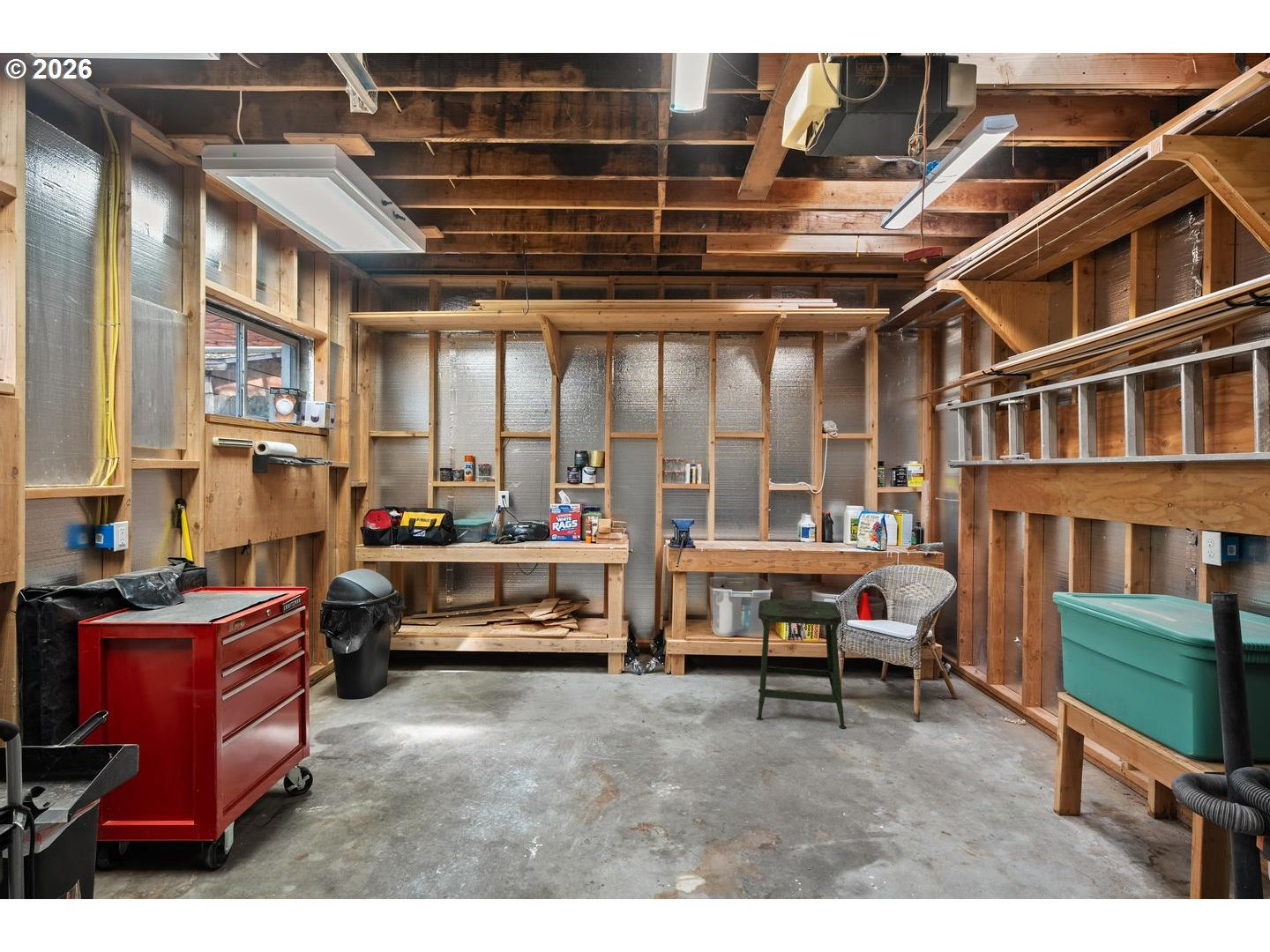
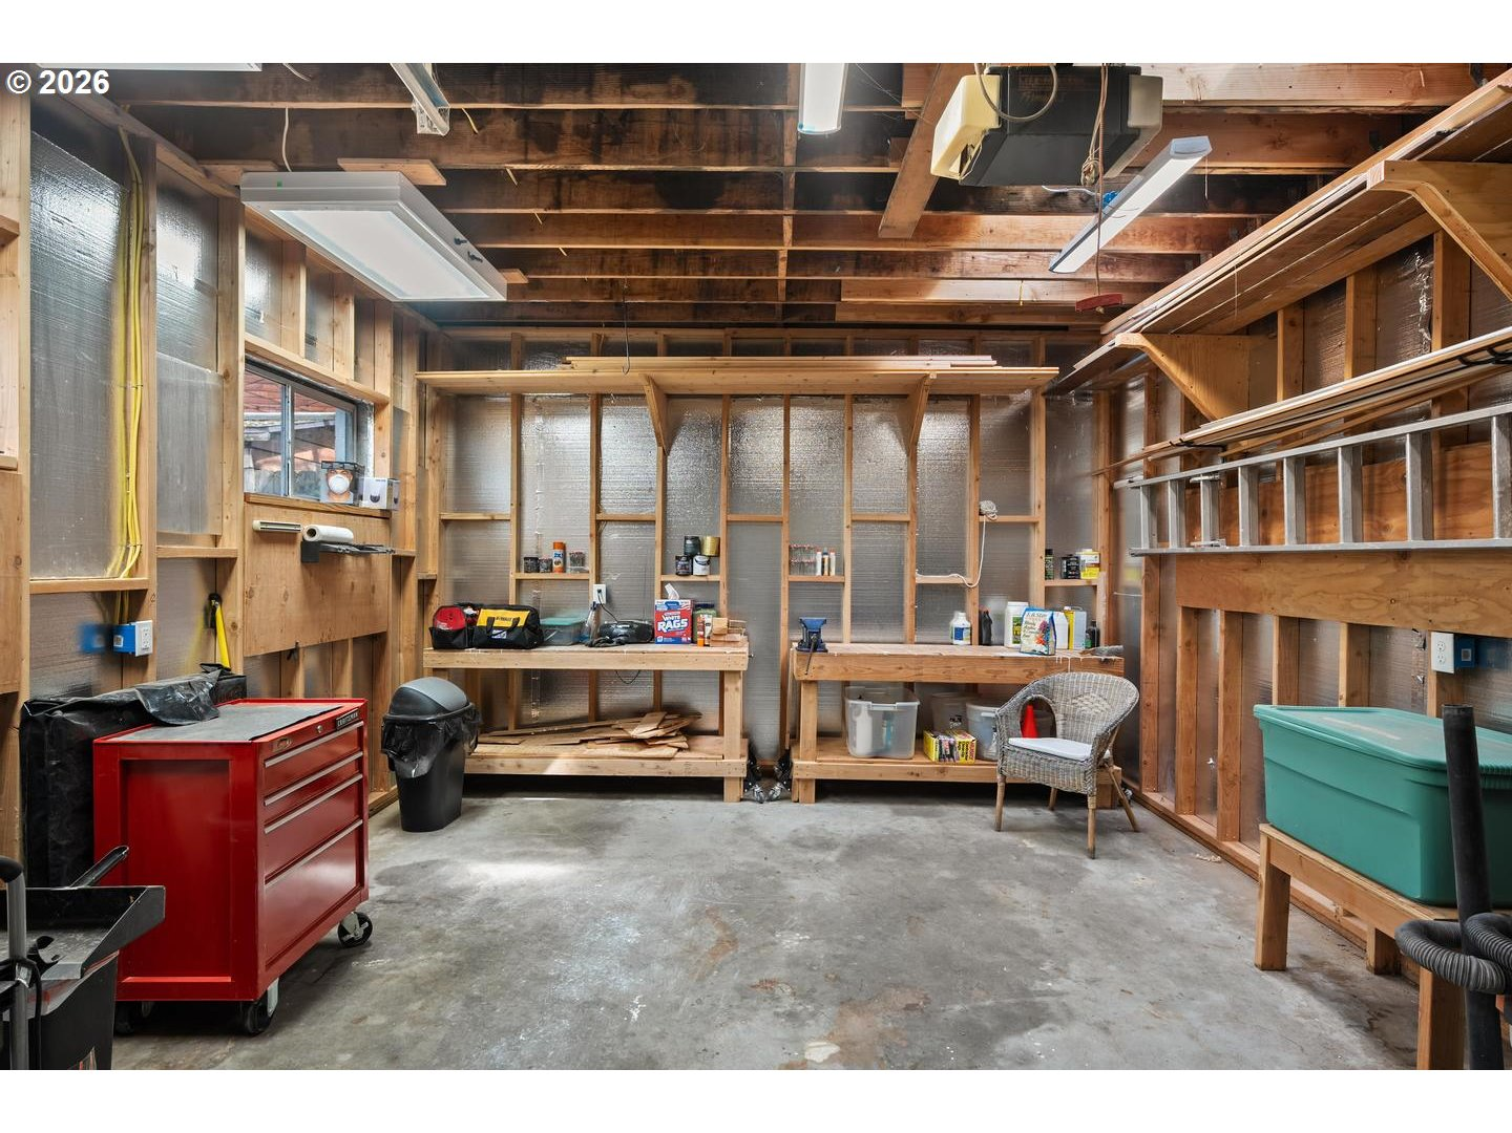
- stool [755,599,847,730]
